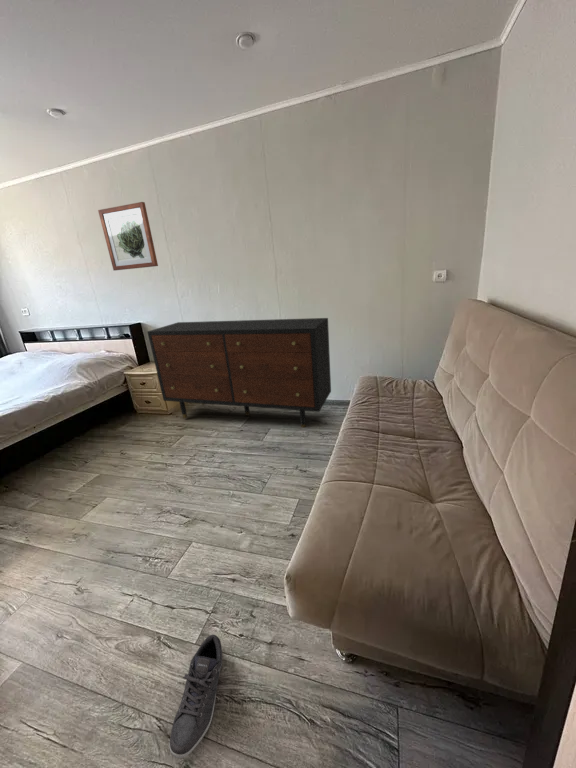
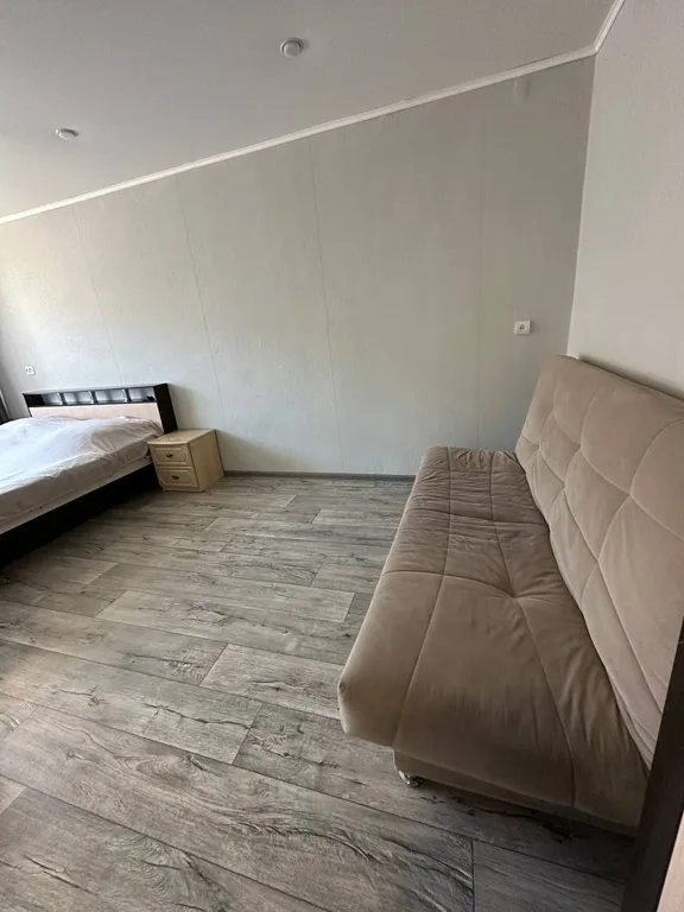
- shoe [168,634,223,759]
- wall art [97,201,159,271]
- dresser [146,317,332,428]
